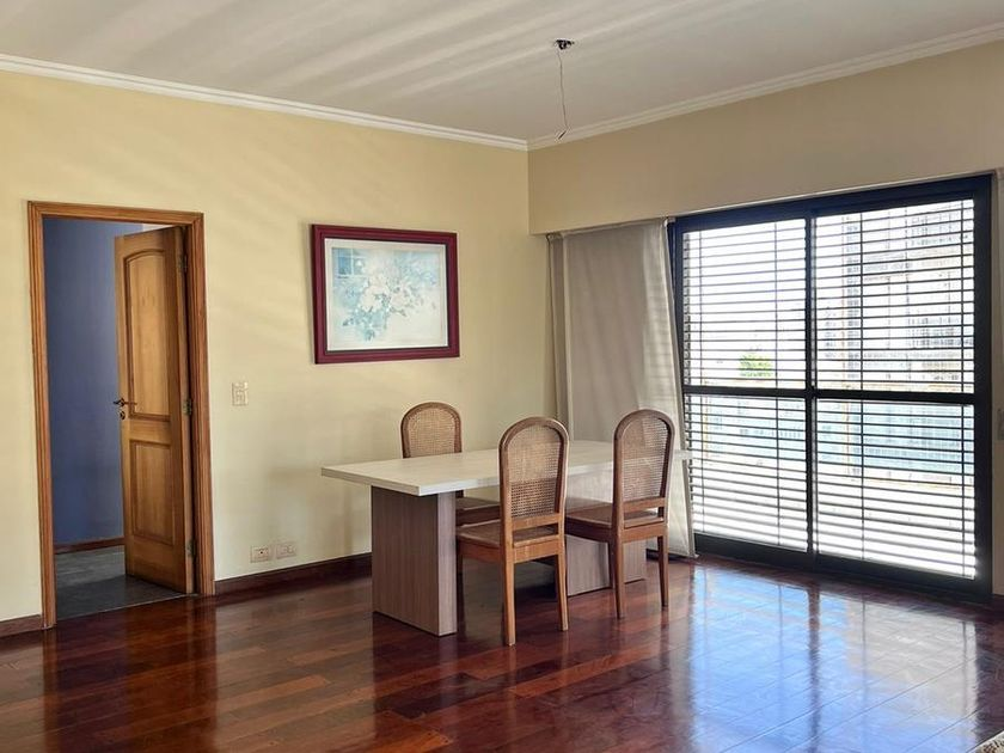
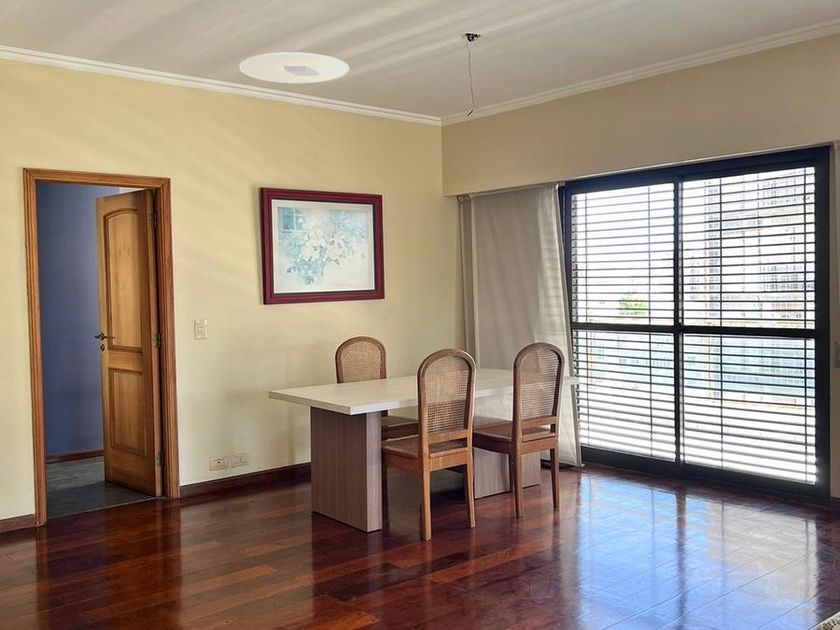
+ ceiling light [238,51,350,84]
